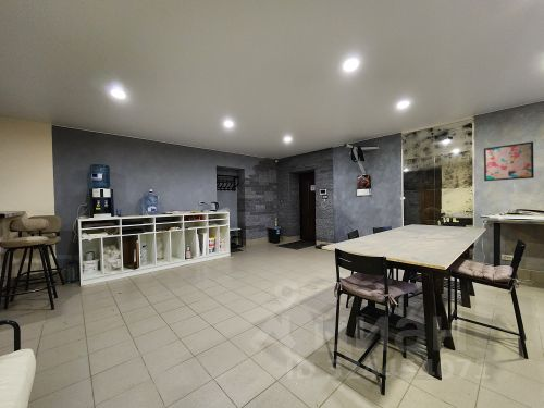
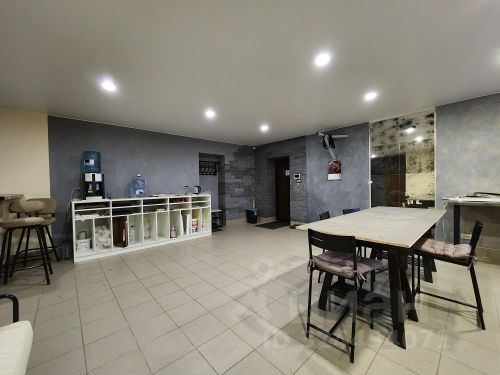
- wall art [483,140,535,182]
